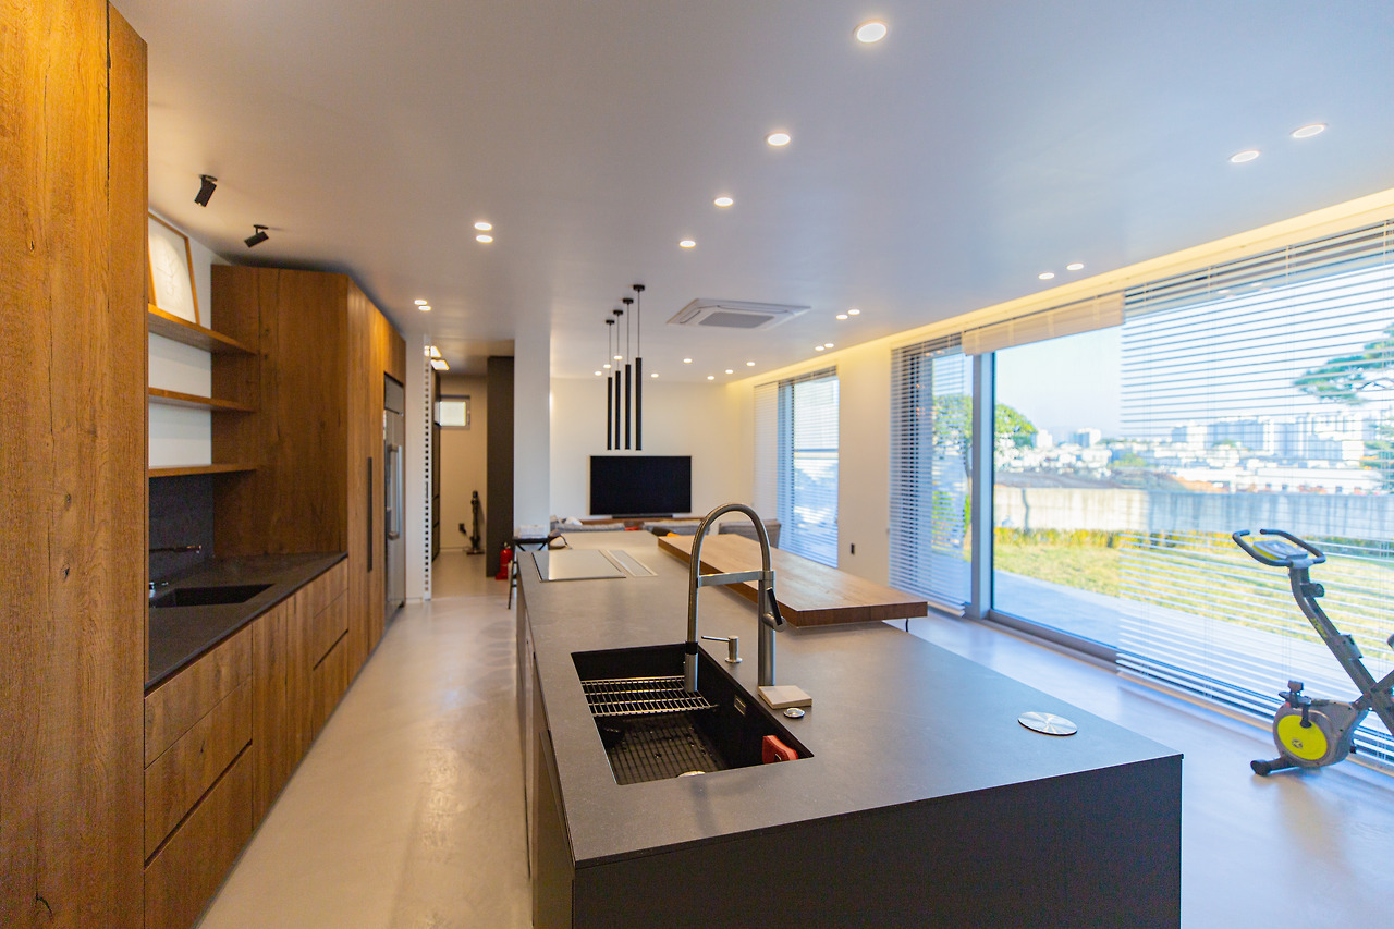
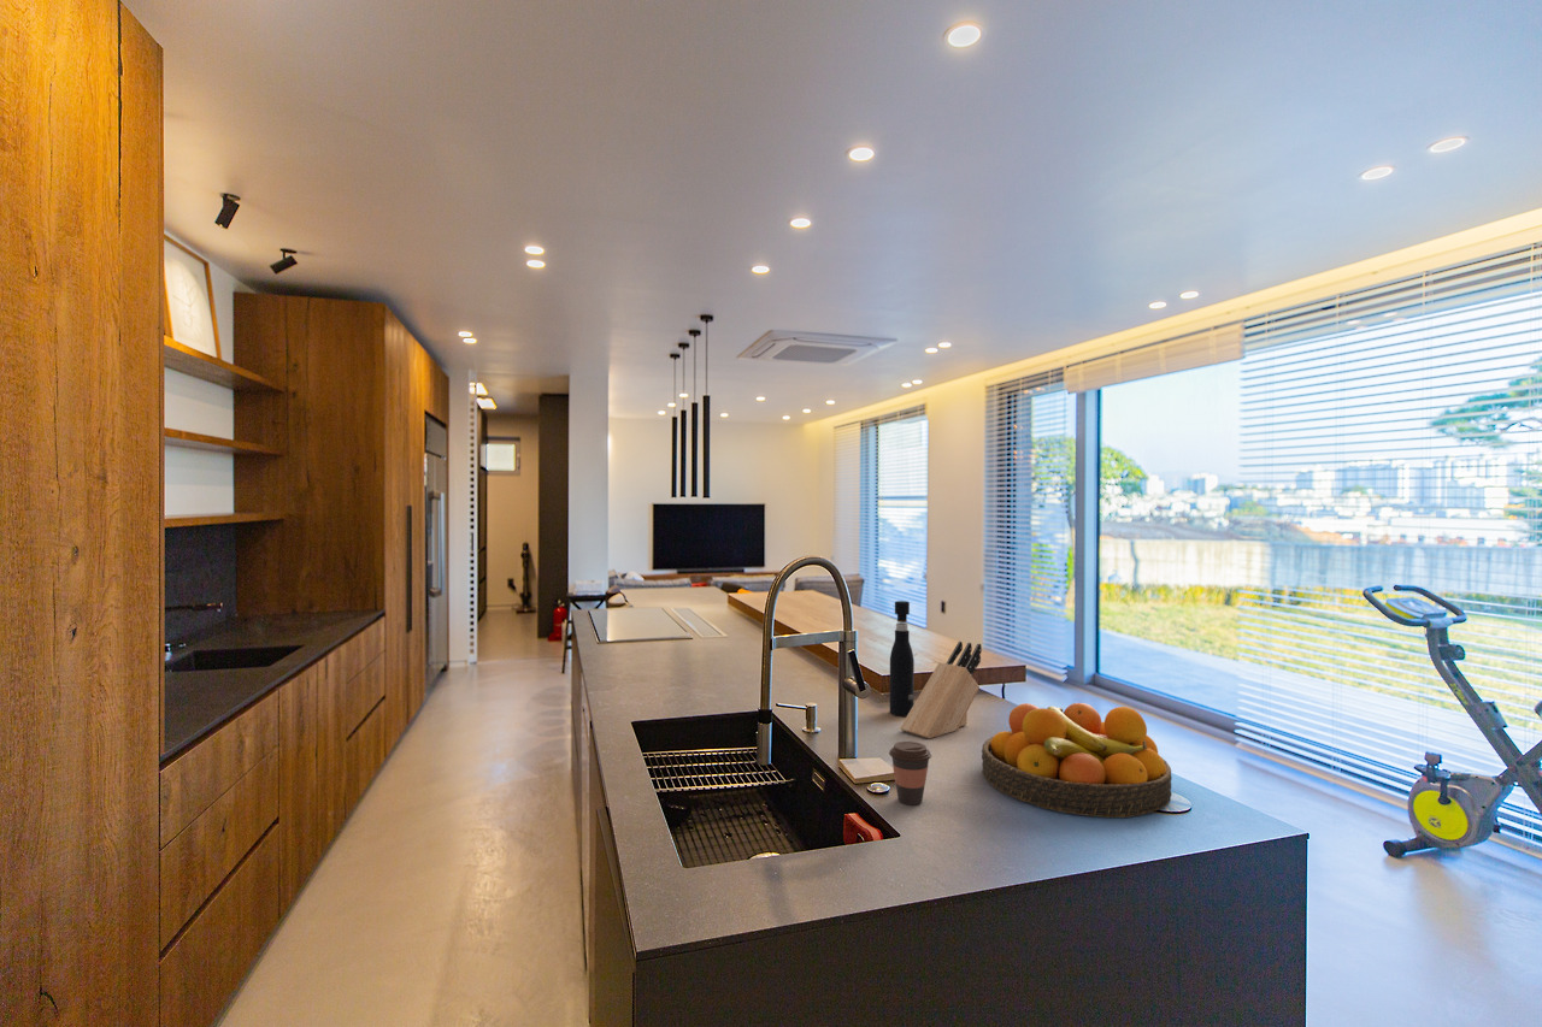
+ fruit bowl [981,702,1173,819]
+ knife block [899,641,983,739]
+ pepper grinder [889,600,916,718]
+ coffee cup [888,740,932,805]
